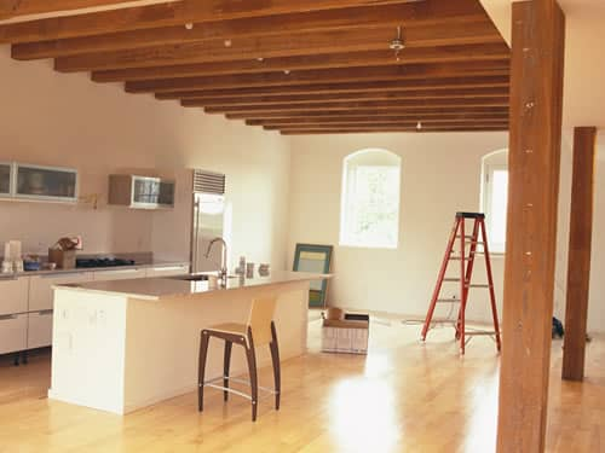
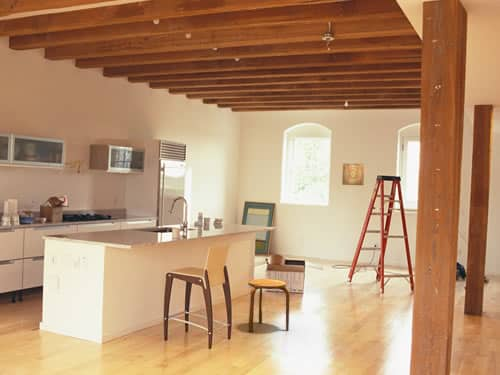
+ wall art [341,162,365,186]
+ stool [247,278,291,333]
